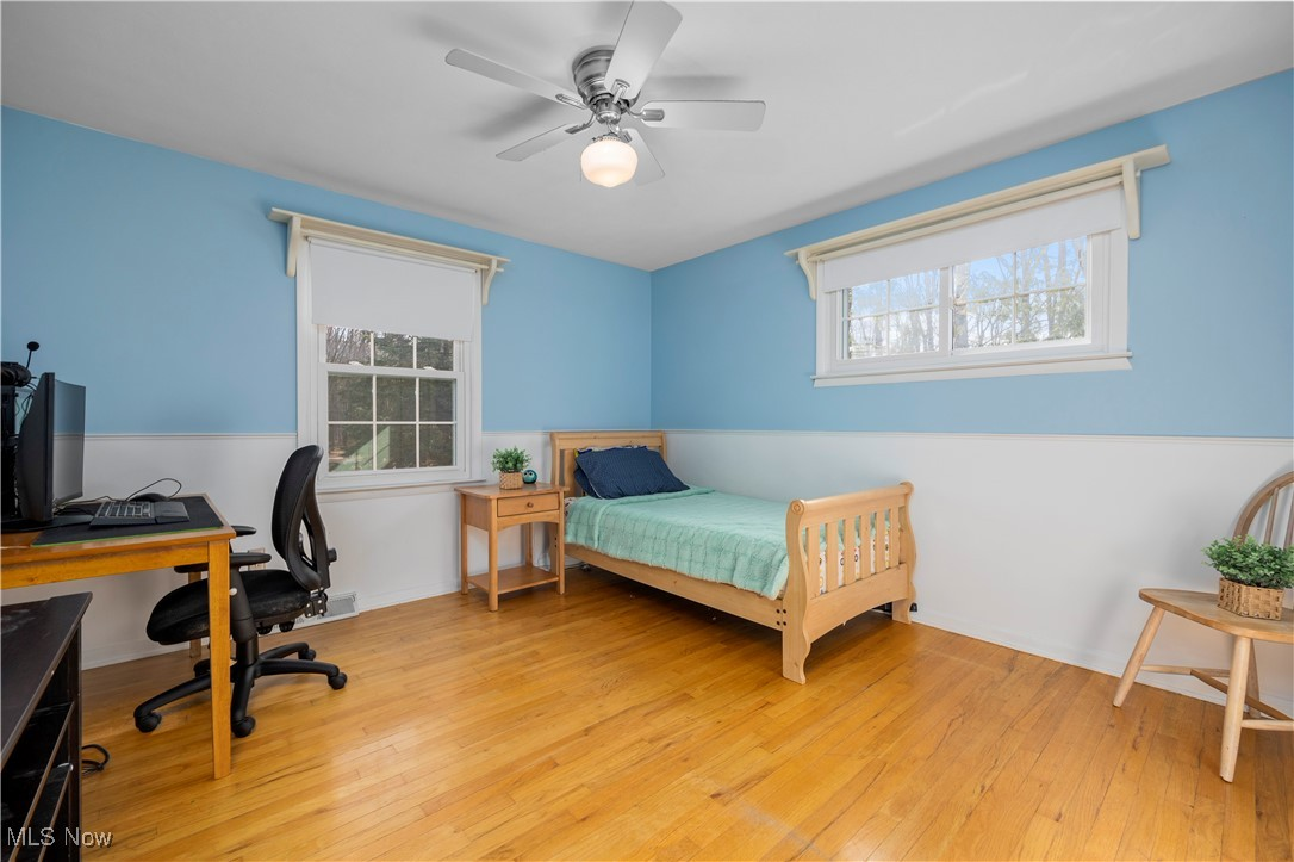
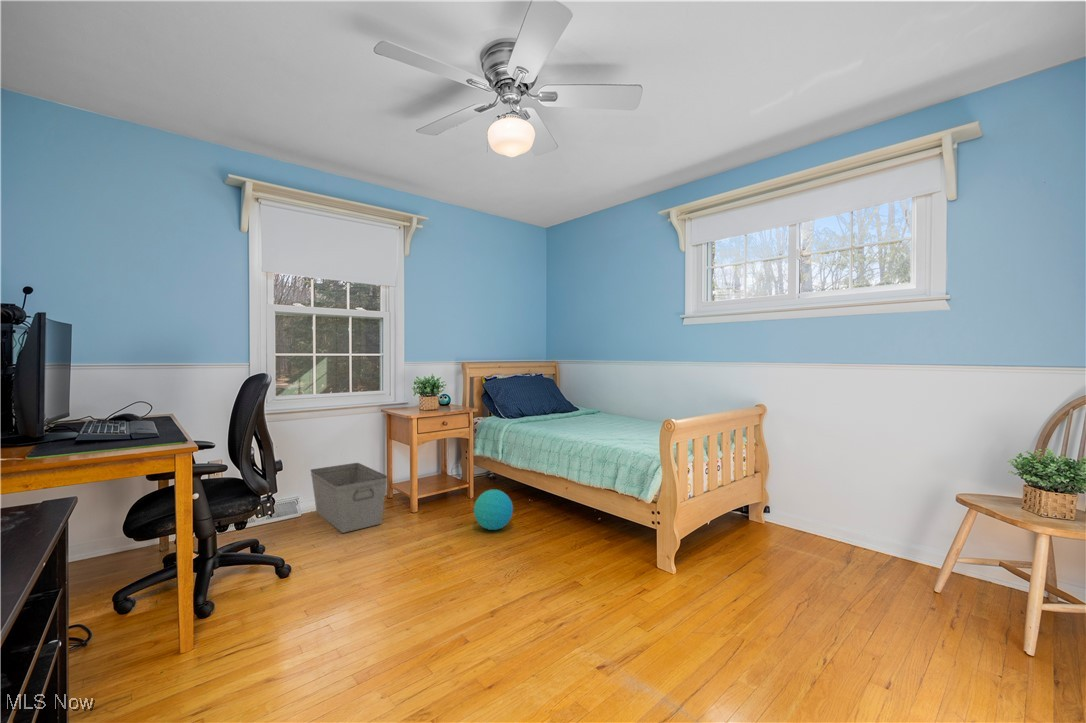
+ ball [473,489,514,531]
+ storage bin [309,462,388,534]
